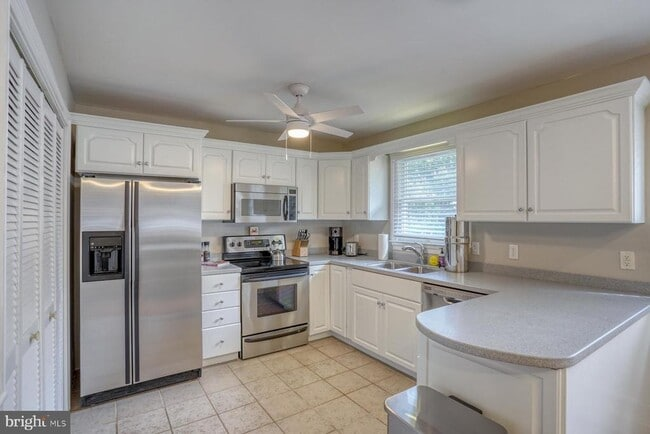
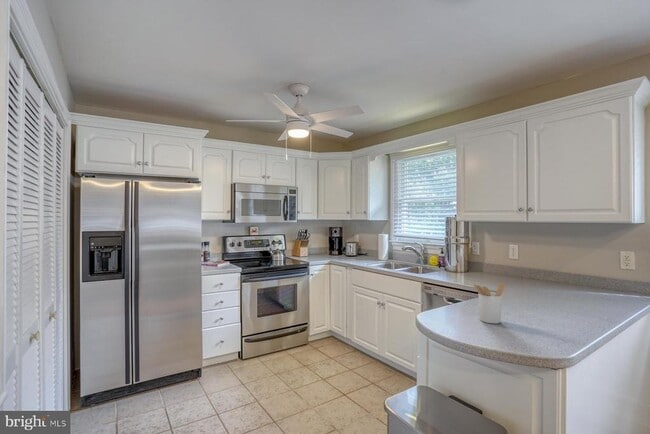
+ utensil holder [473,282,506,324]
